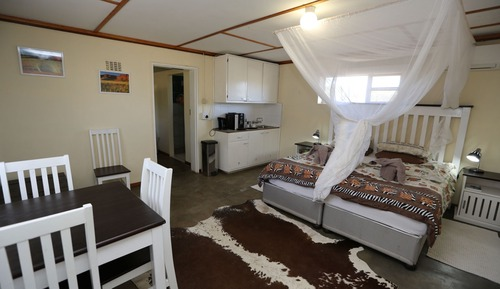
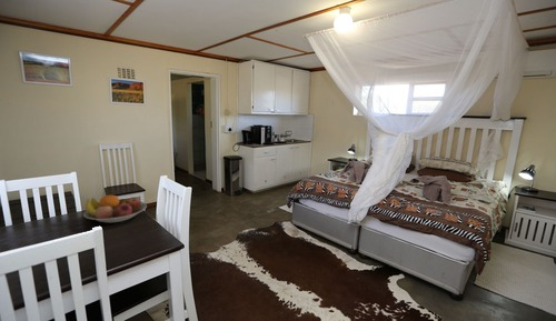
+ fruit bowl [82,194,148,224]
